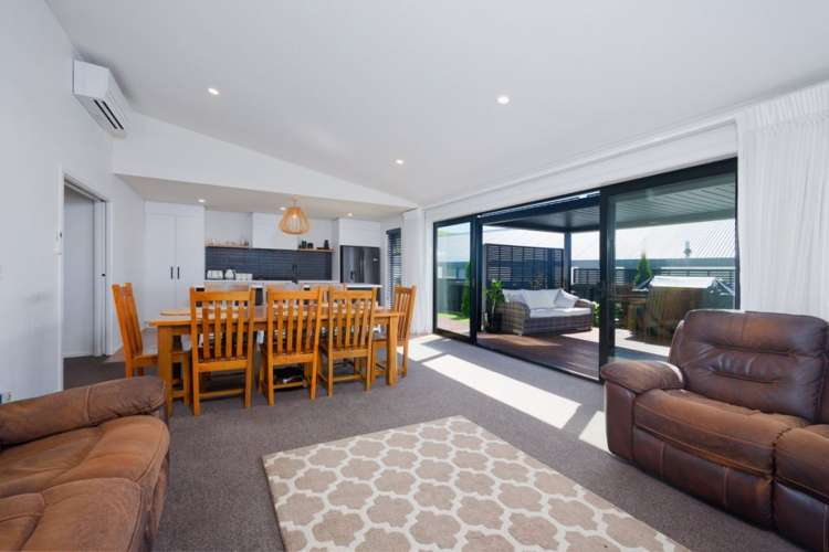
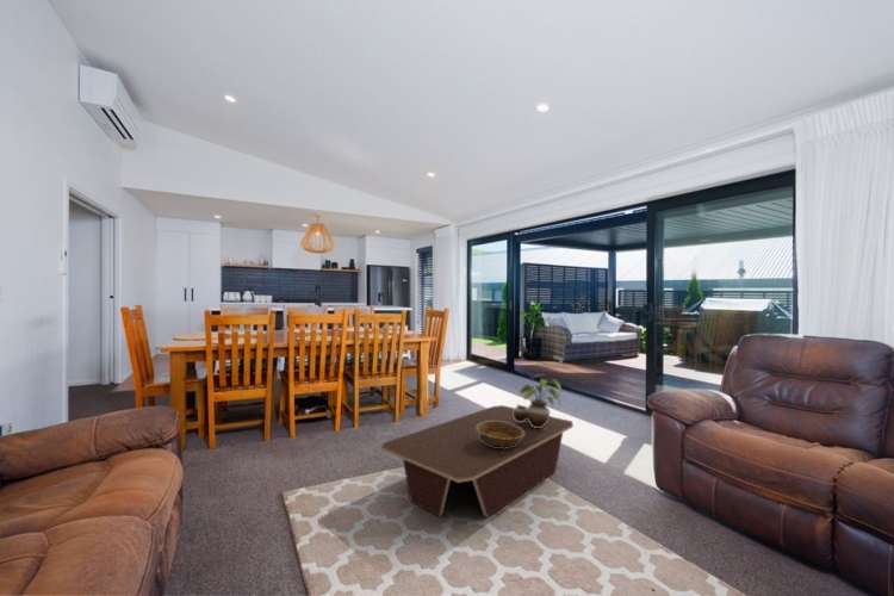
+ decorative bowl [476,421,524,448]
+ coffee table [380,404,575,519]
+ potted plant [513,373,563,428]
